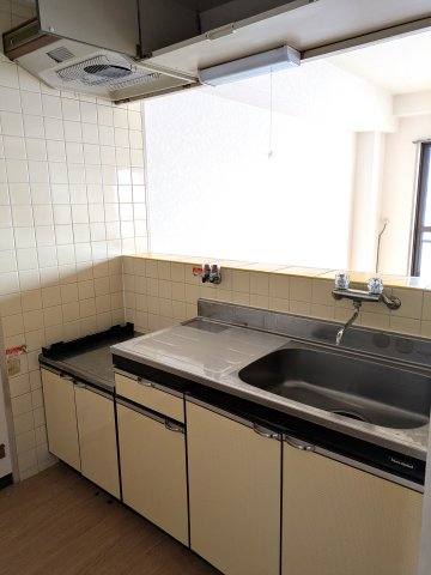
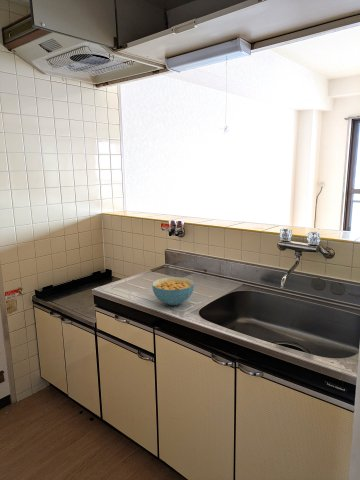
+ cereal bowl [151,276,195,306]
